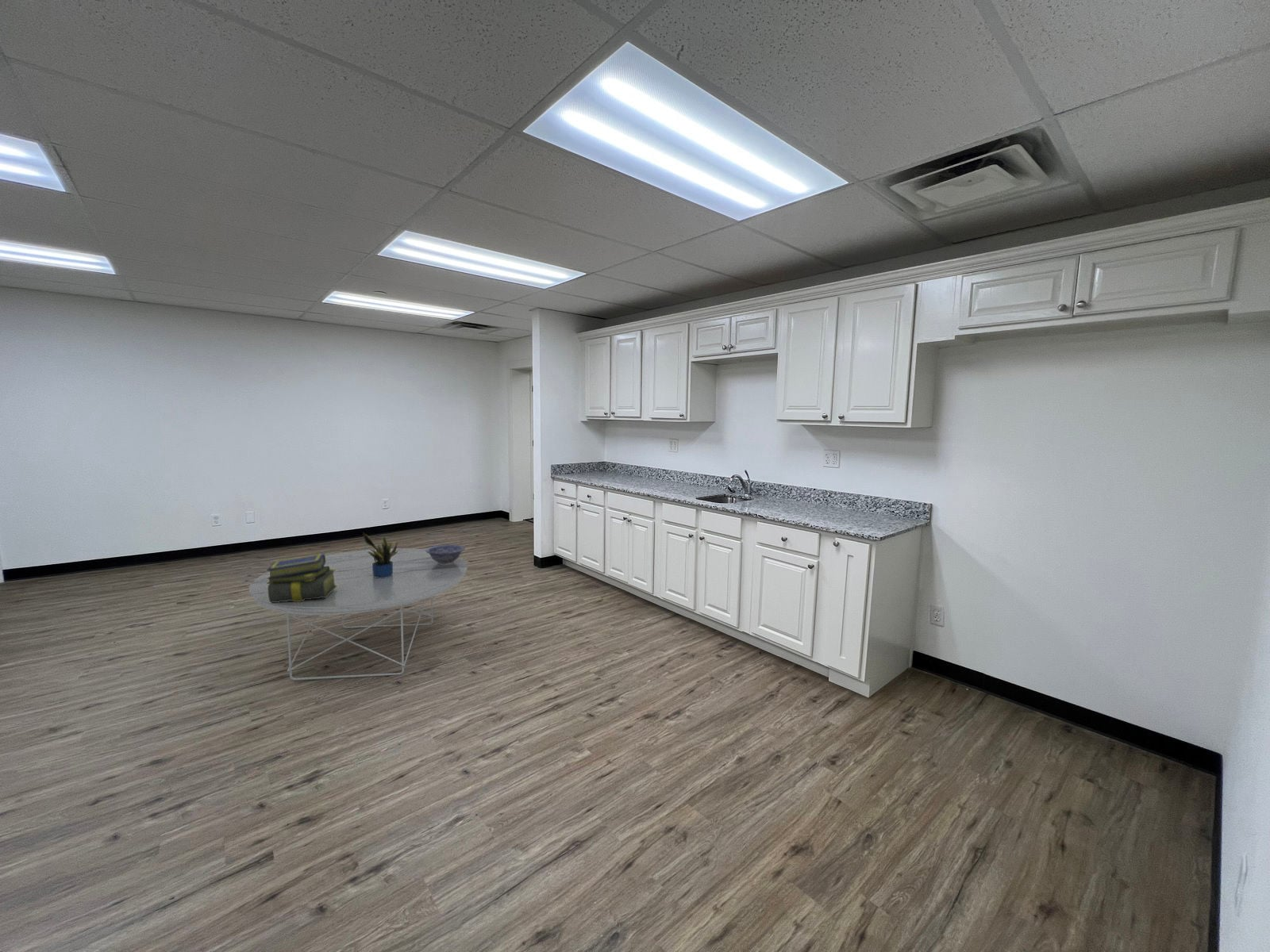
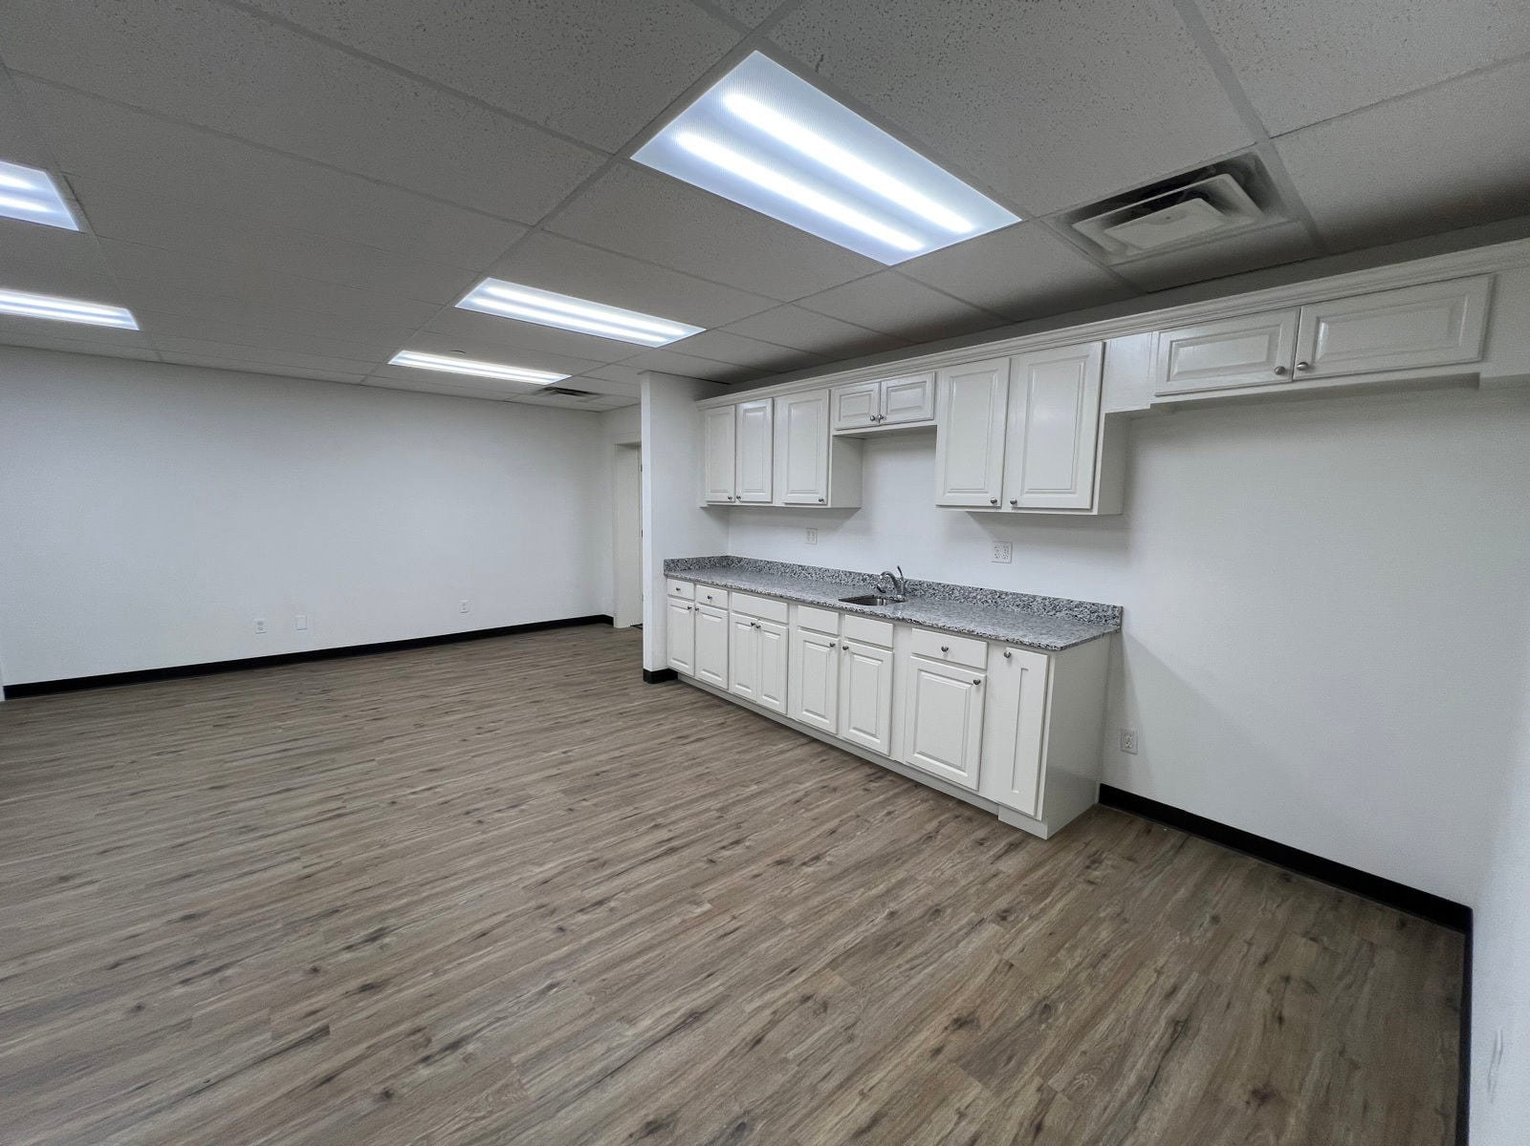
- potted plant [362,532,398,578]
- decorative bowl [425,543,466,565]
- coffee table [248,547,468,681]
- stack of books [266,553,337,602]
